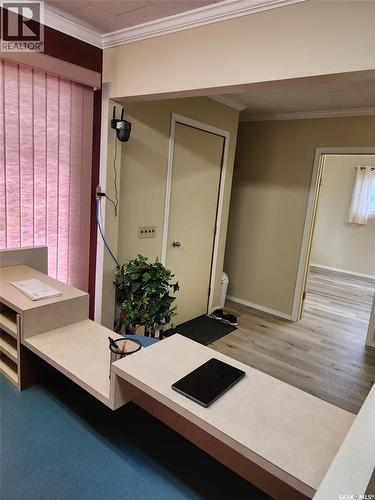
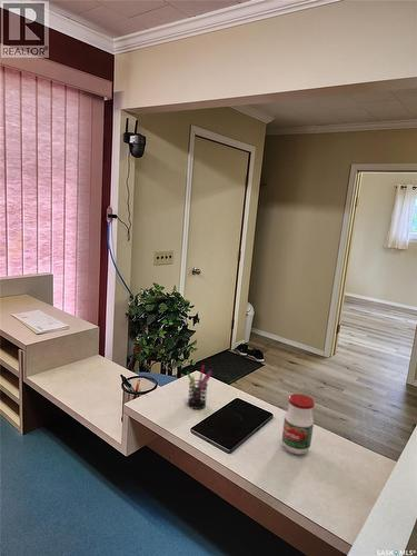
+ pen holder [186,365,214,410]
+ jar [281,393,316,455]
